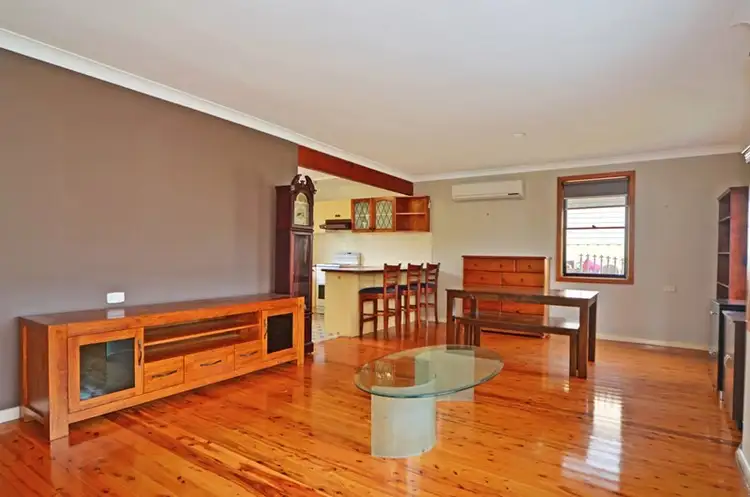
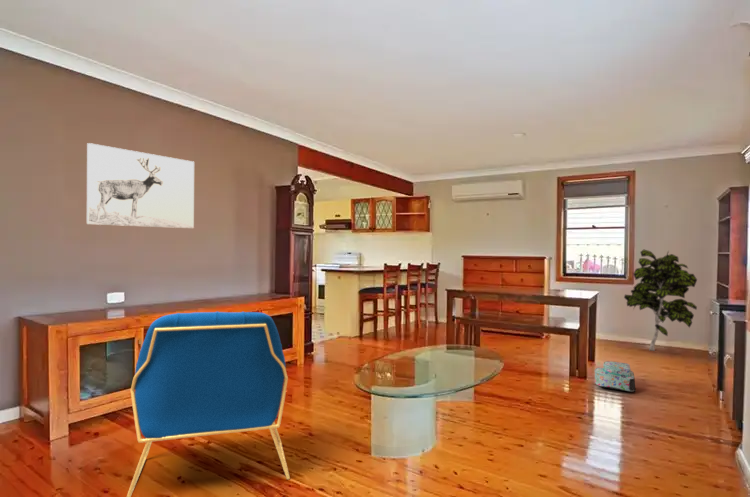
+ armchair [126,310,291,497]
+ backpack [594,360,637,393]
+ indoor plant [623,249,698,352]
+ wall art [86,142,195,229]
